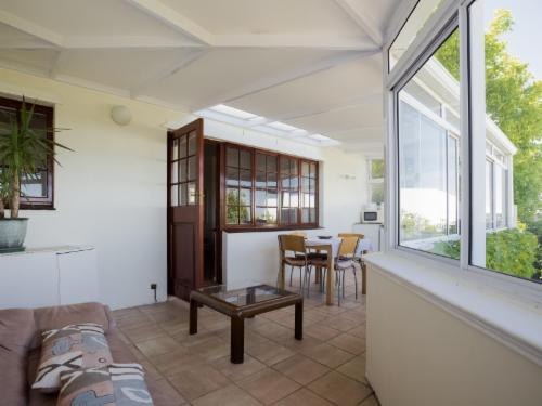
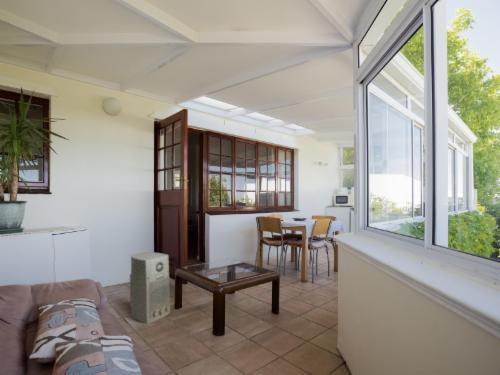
+ air purifier [129,251,171,325]
